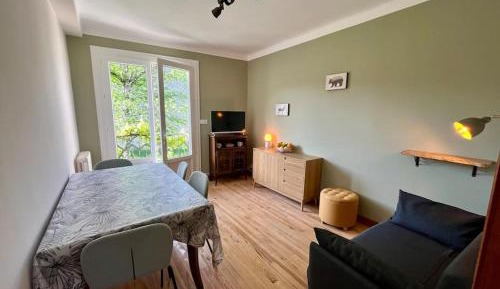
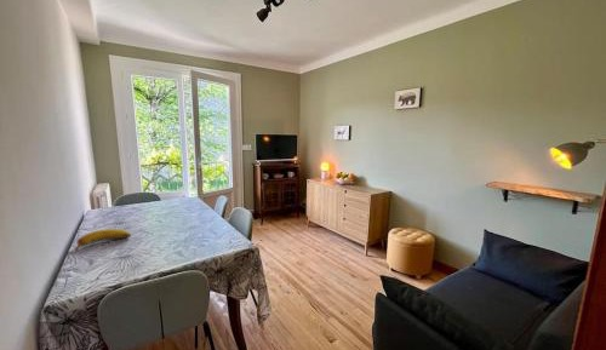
+ fruit [73,228,132,252]
